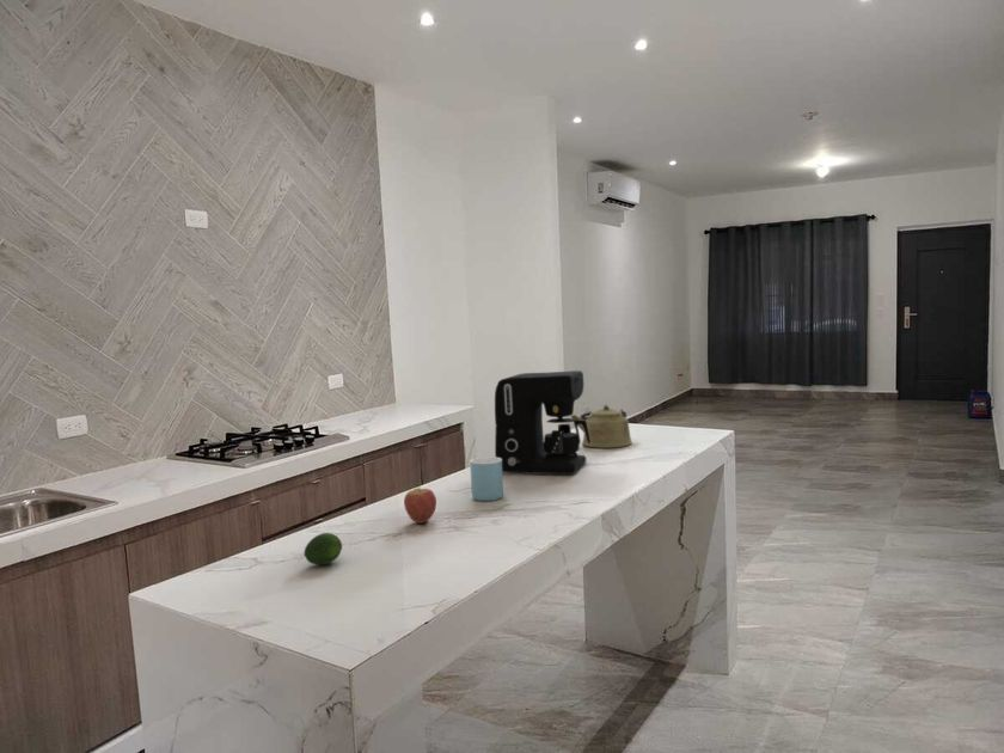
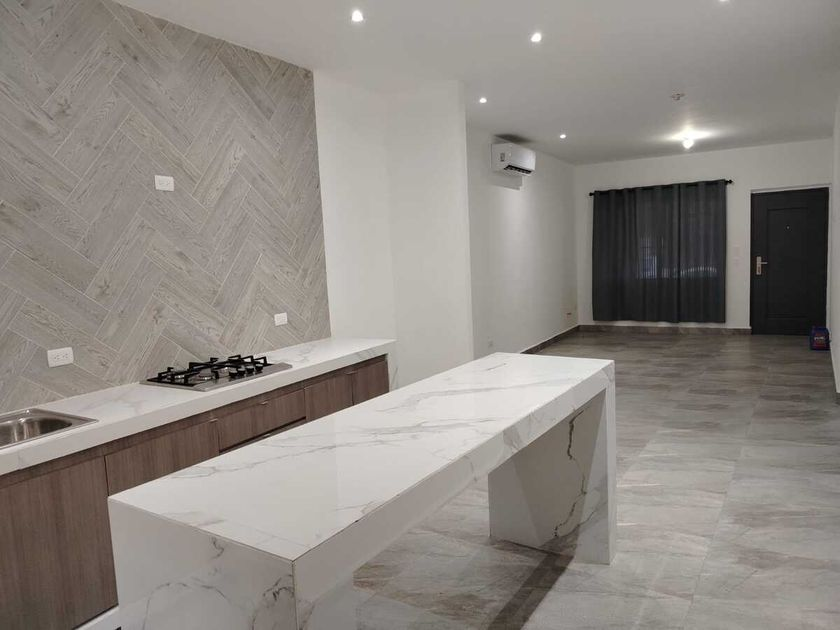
- kettle [570,404,633,448]
- coffee maker [494,369,590,476]
- fruit [403,480,437,525]
- fruit [302,532,343,565]
- mug [469,455,504,502]
